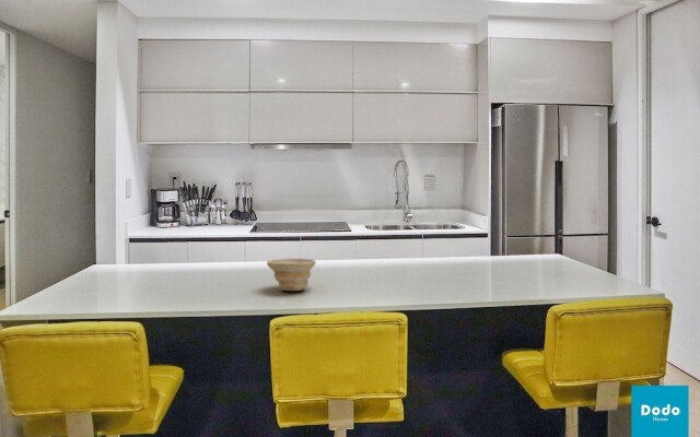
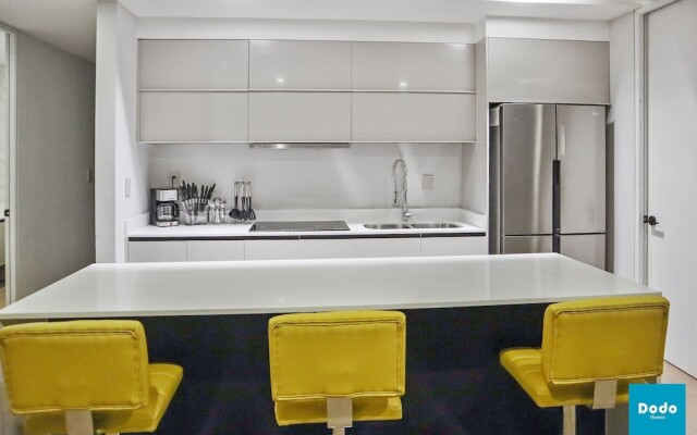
- bowl [266,258,317,292]
